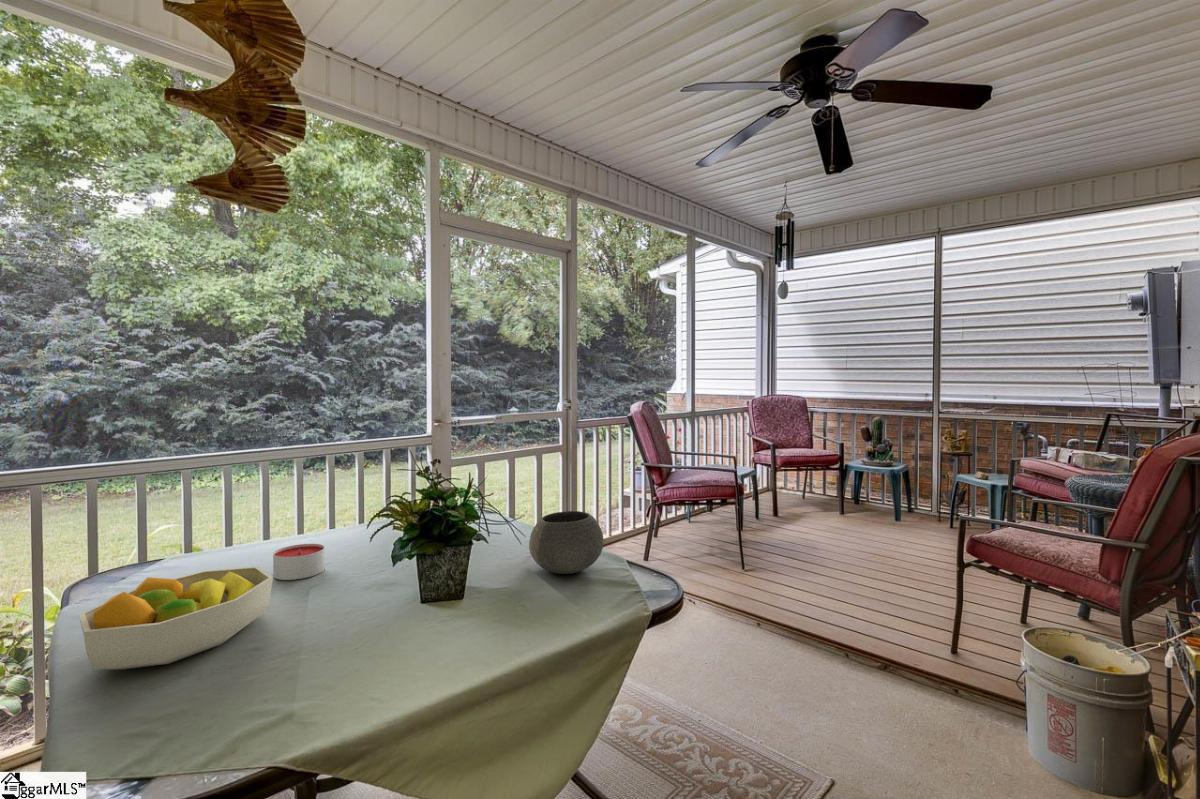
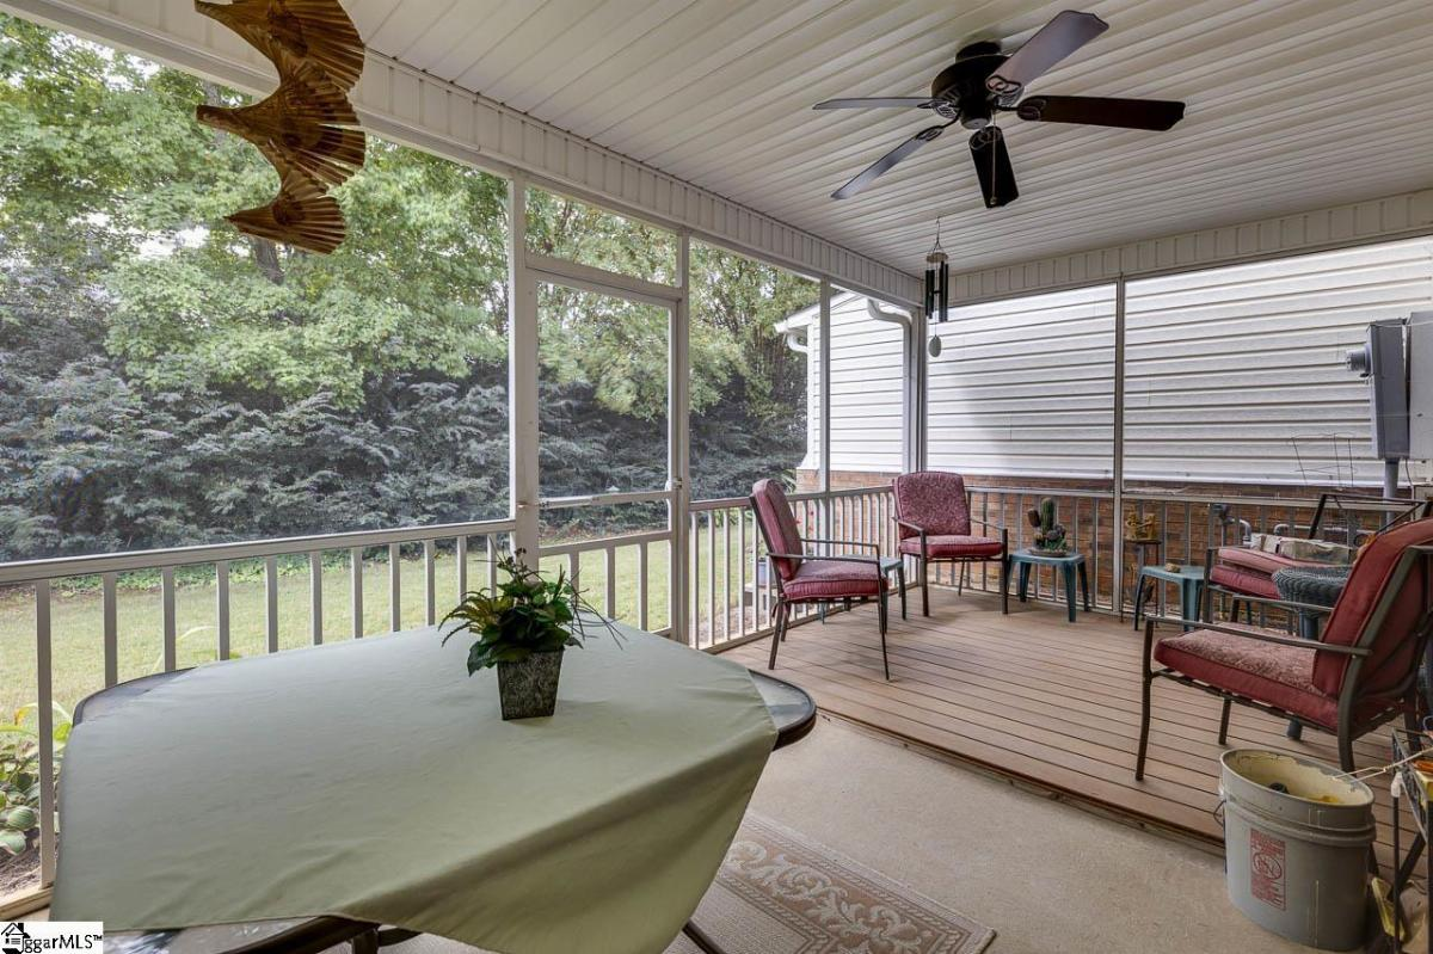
- bowl [528,510,605,575]
- candle [272,543,326,581]
- fruit bowl [78,566,274,670]
